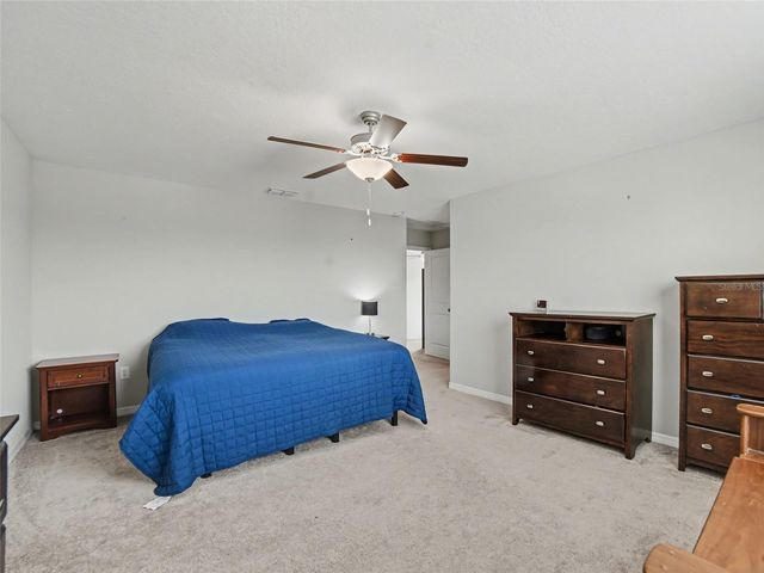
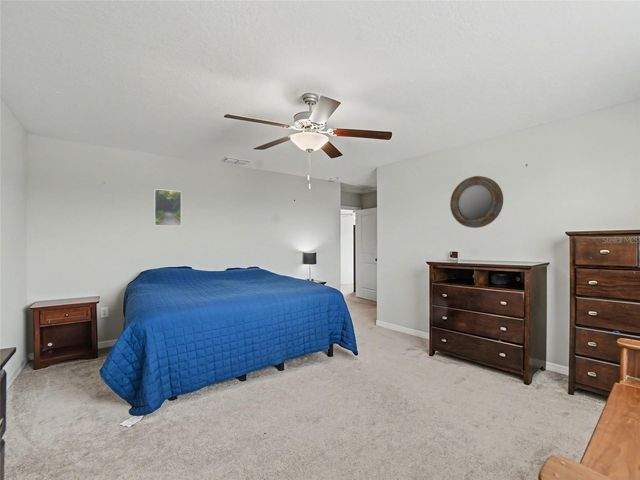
+ home mirror [449,175,504,229]
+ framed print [153,188,182,227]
